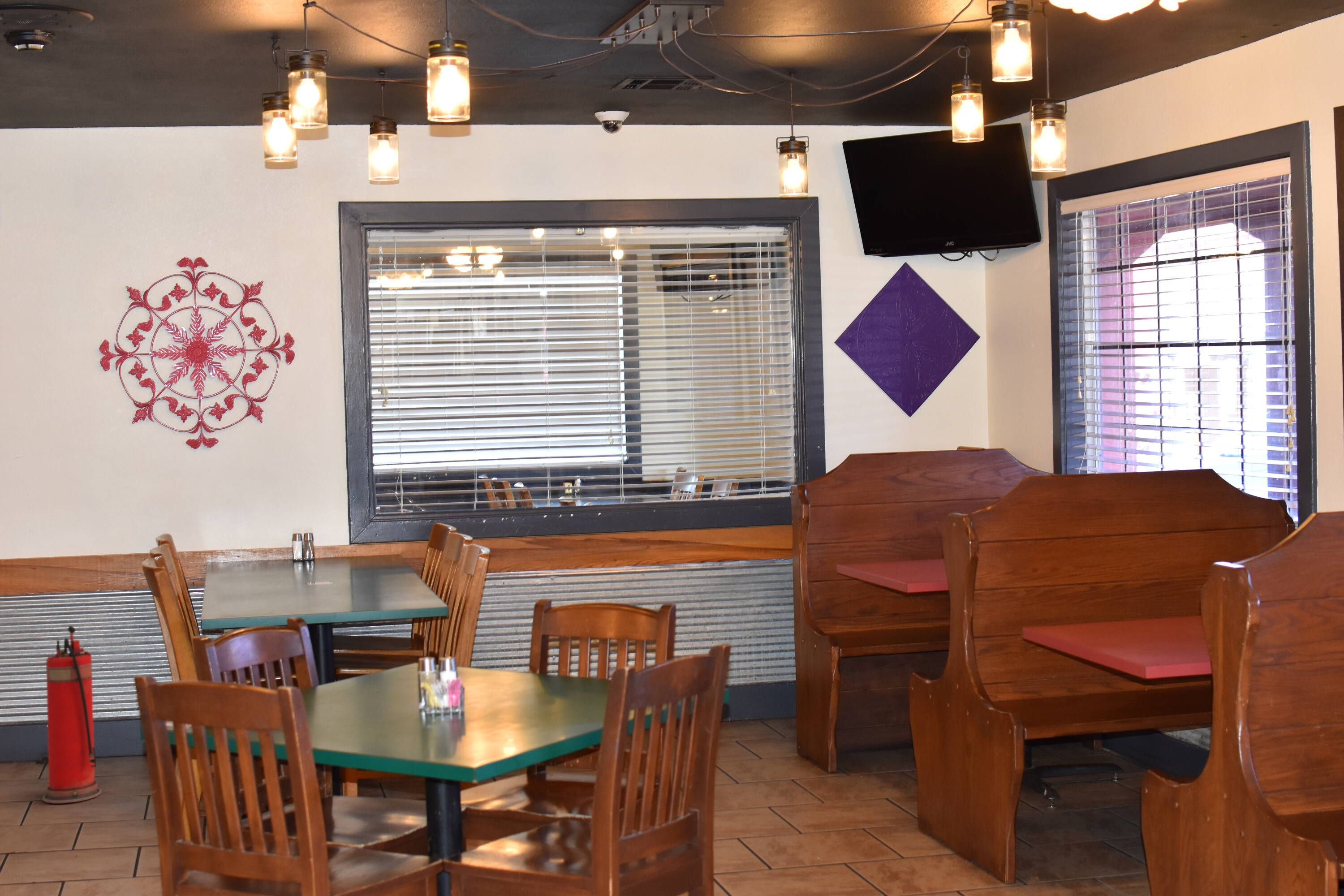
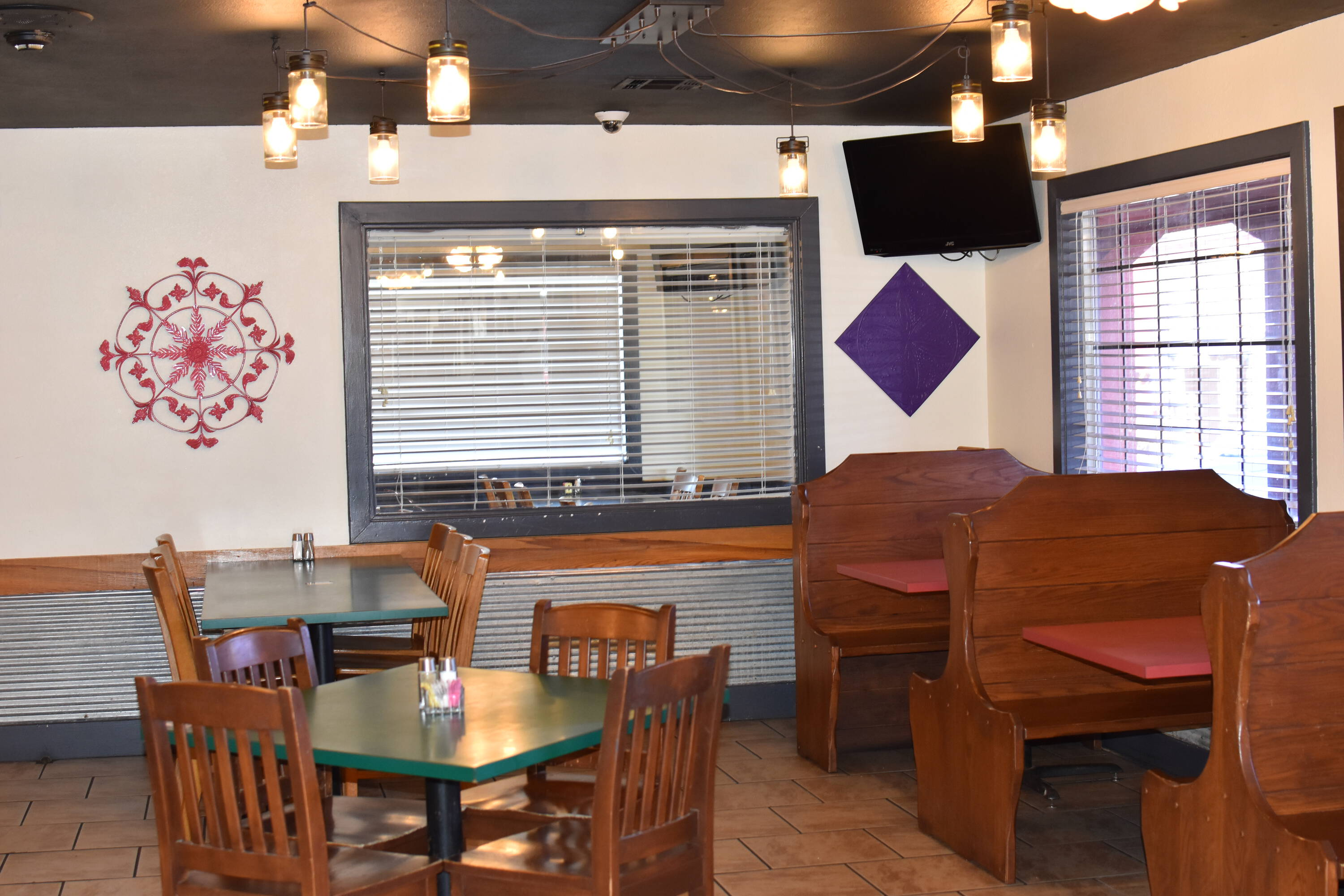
- fire extinguisher [42,625,102,804]
